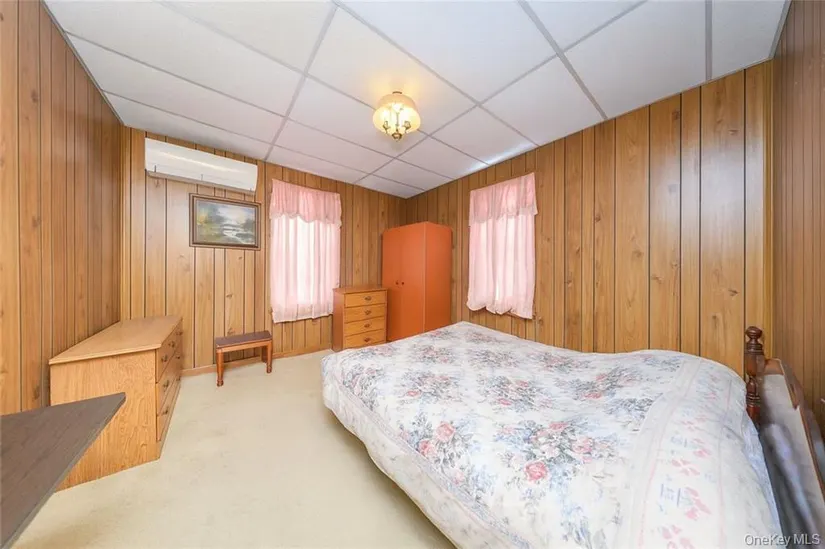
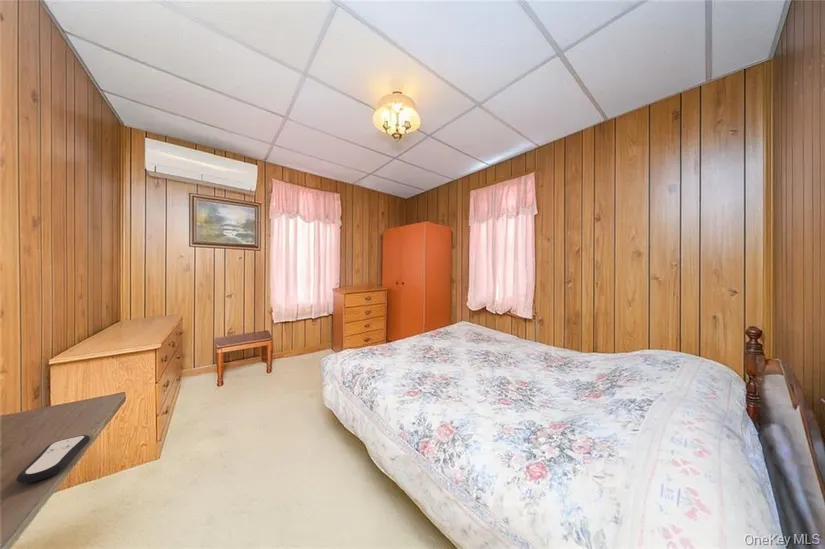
+ remote control [16,434,91,485]
